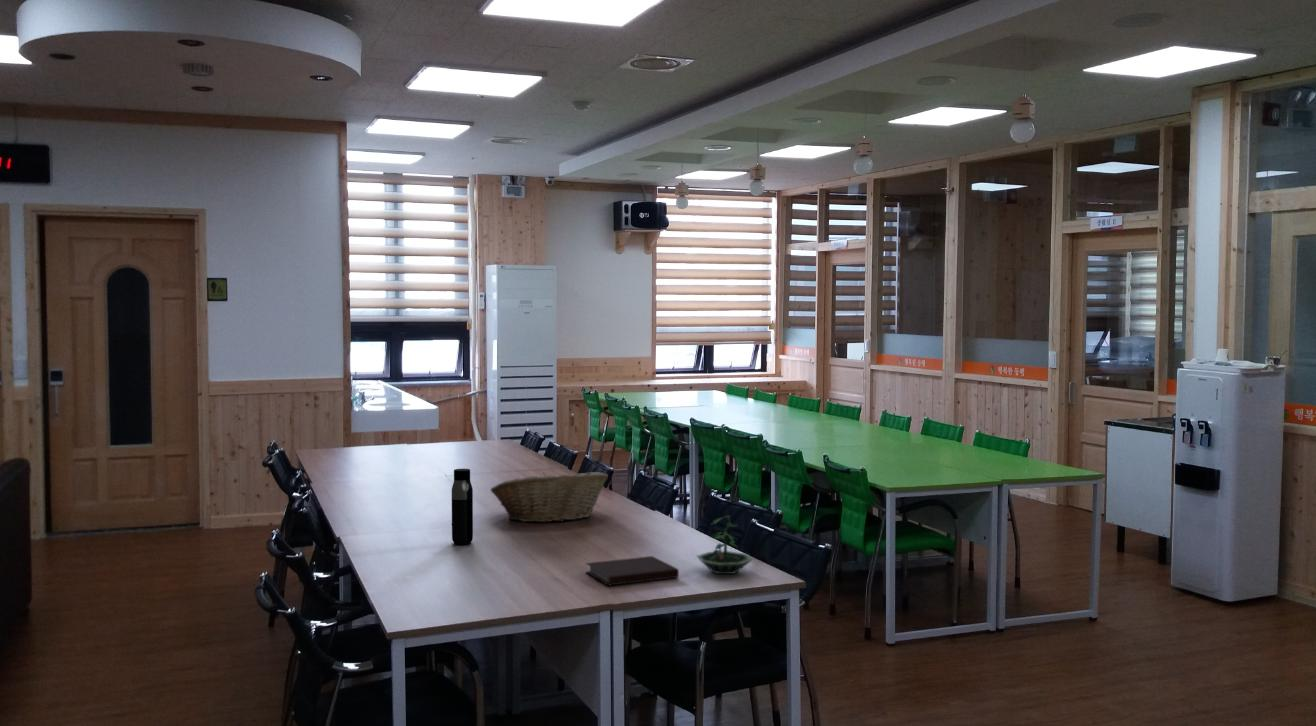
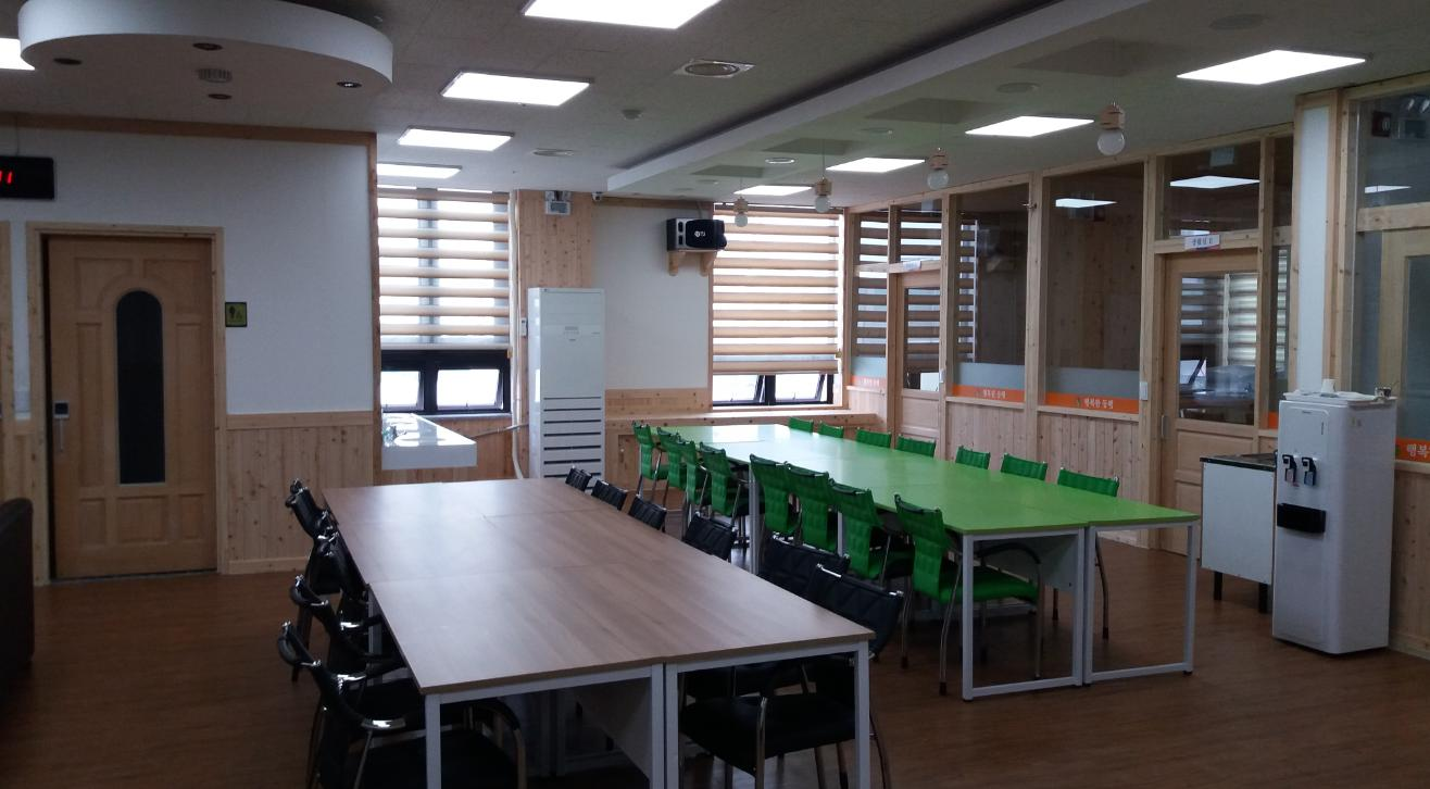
- terrarium [696,515,754,575]
- notebook [584,555,680,587]
- water bottle [451,468,474,546]
- fruit basket [490,471,609,523]
